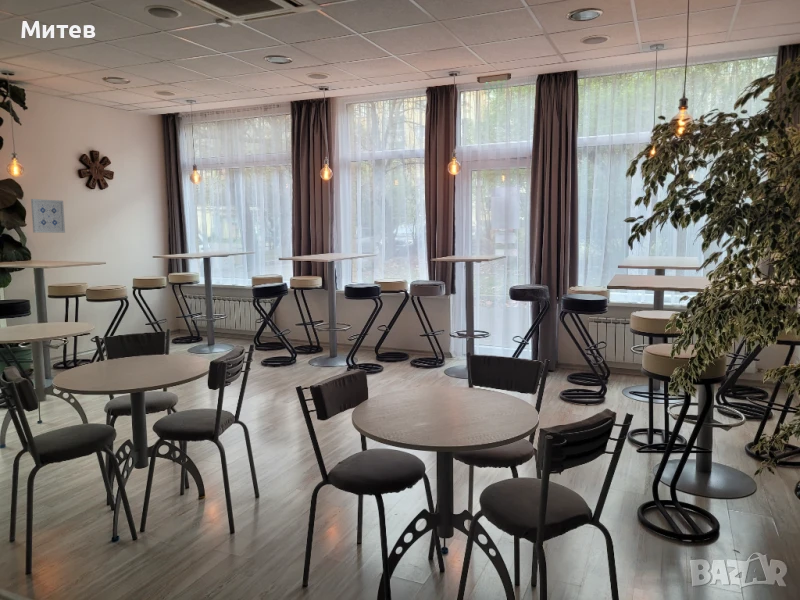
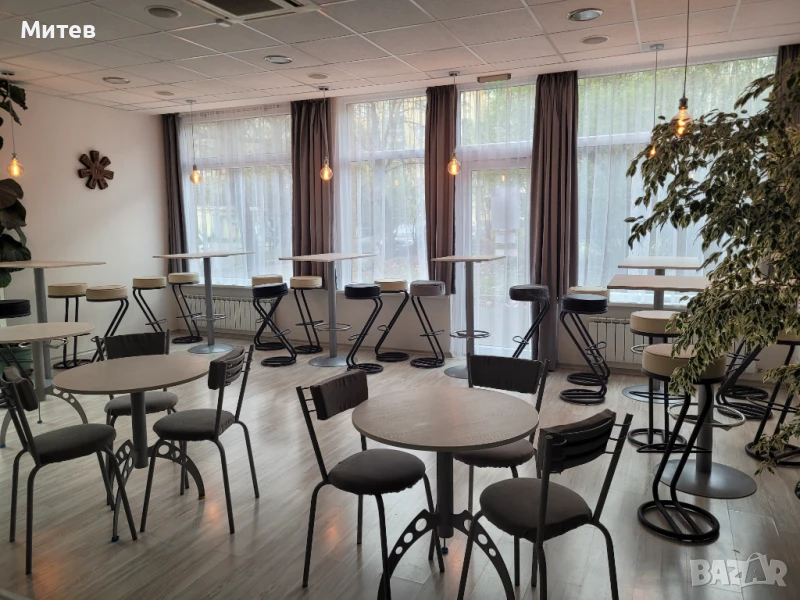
- wall art [30,198,66,234]
